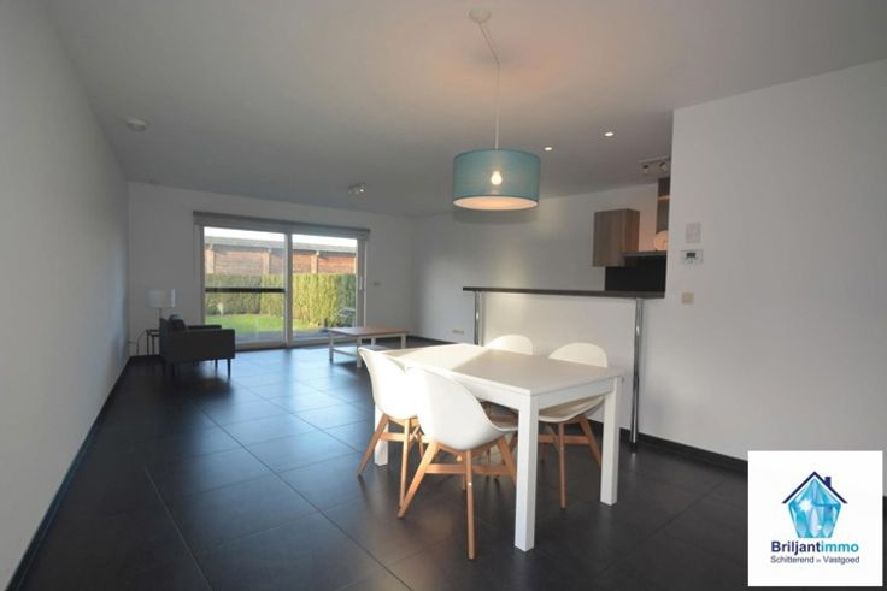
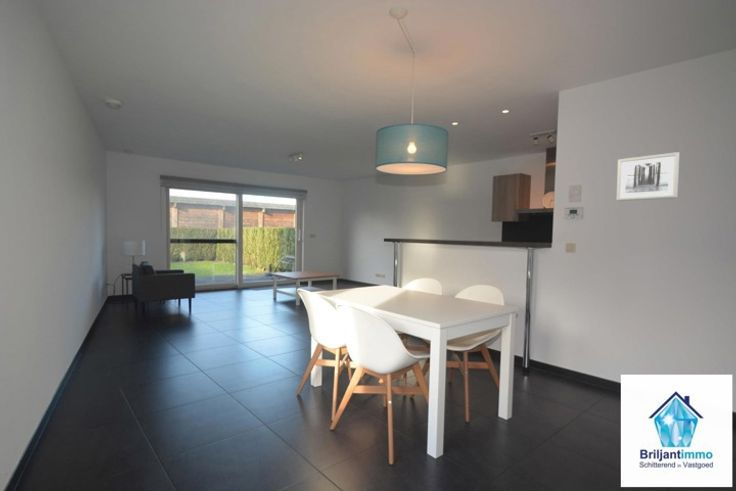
+ wall art [615,151,681,202]
